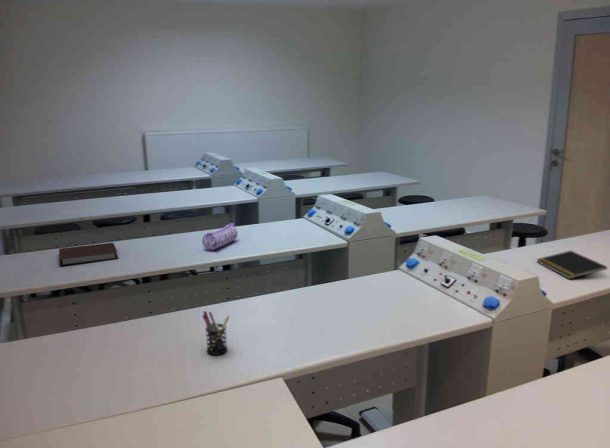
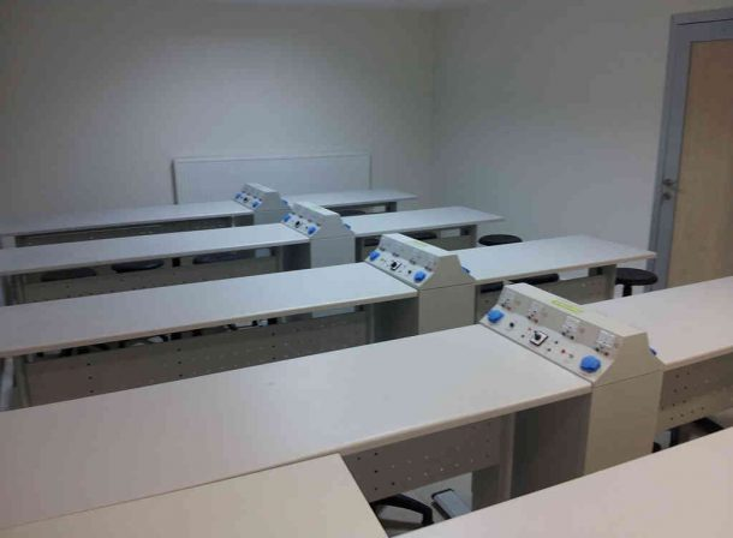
- notebook [58,242,119,267]
- pencil case [201,222,238,251]
- notepad [536,250,608,280]
- pen holder [201,310,231,356]
